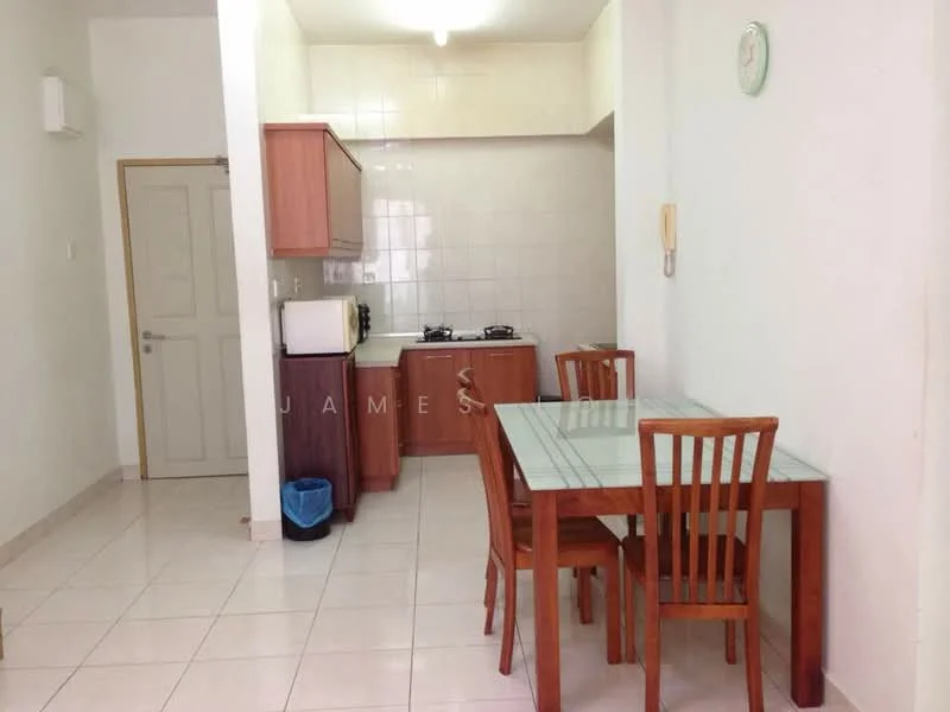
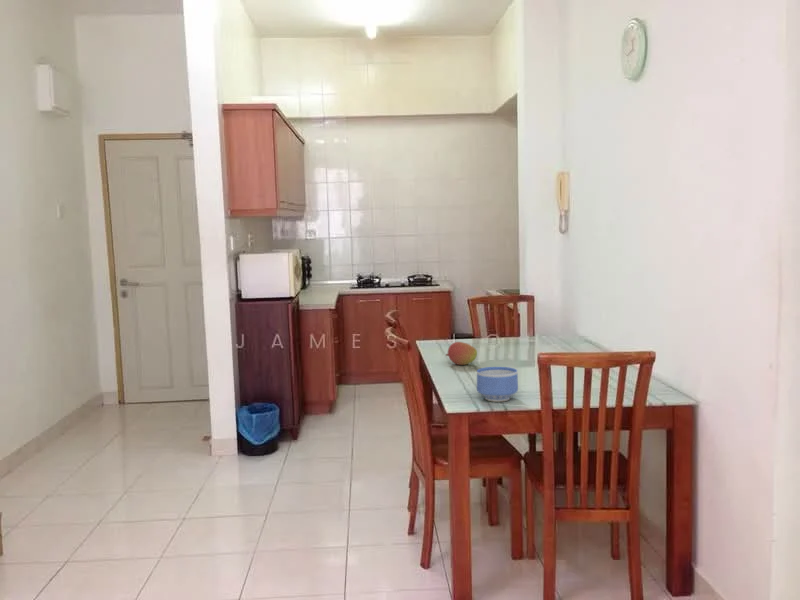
+ bowl [476,366,519,403]
+ fruit [445,341,478,366]
